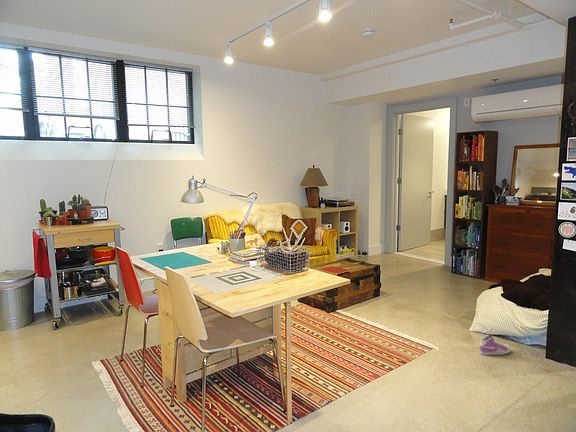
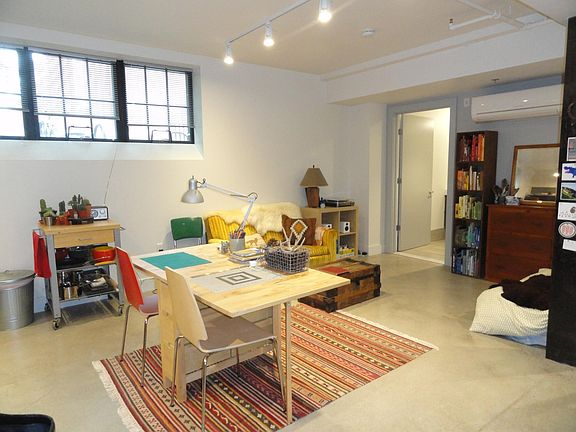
- sneaker [478,334,512,356]
